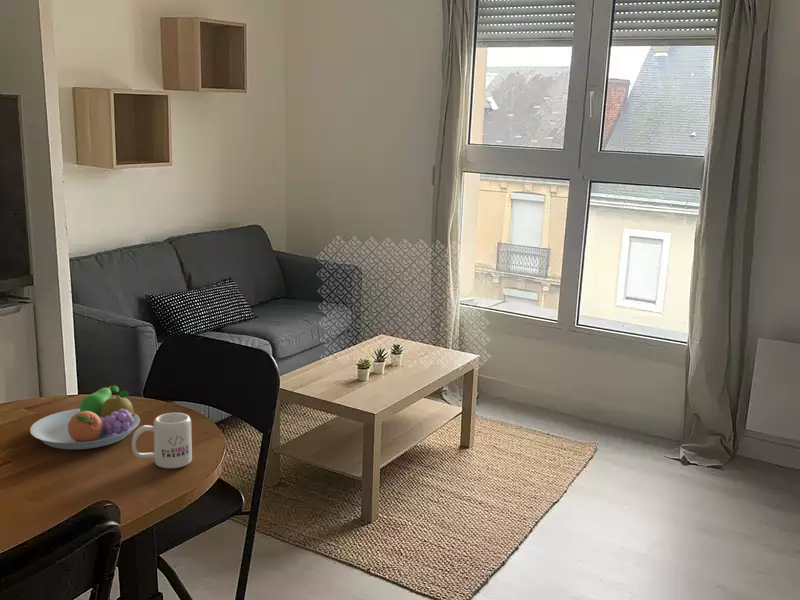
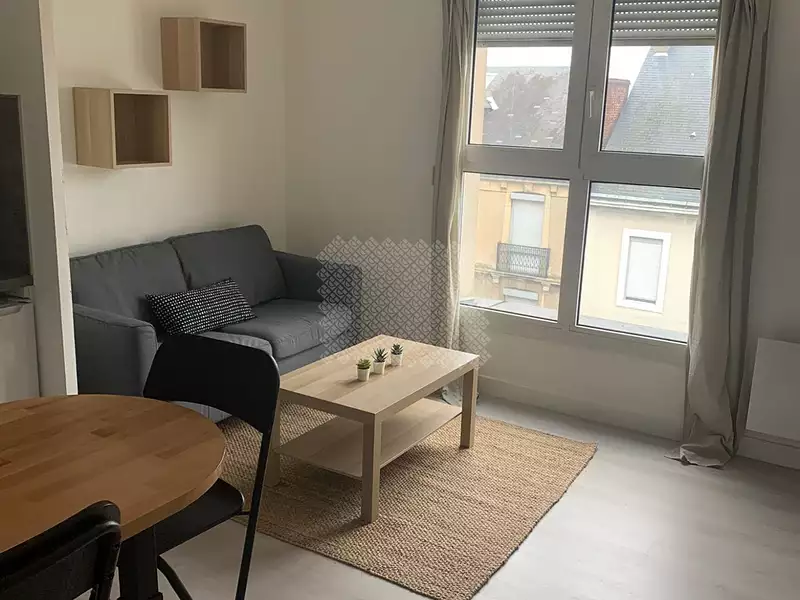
- fruit bowl [29,385,141,451]
- mug [131,412,193,470]
